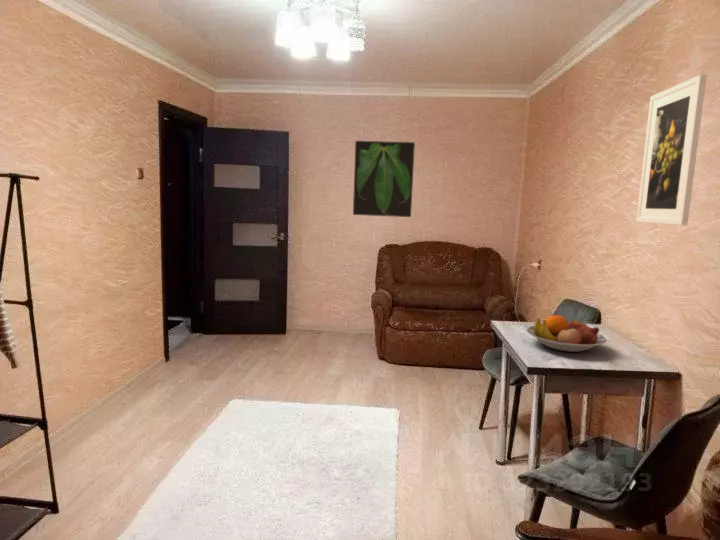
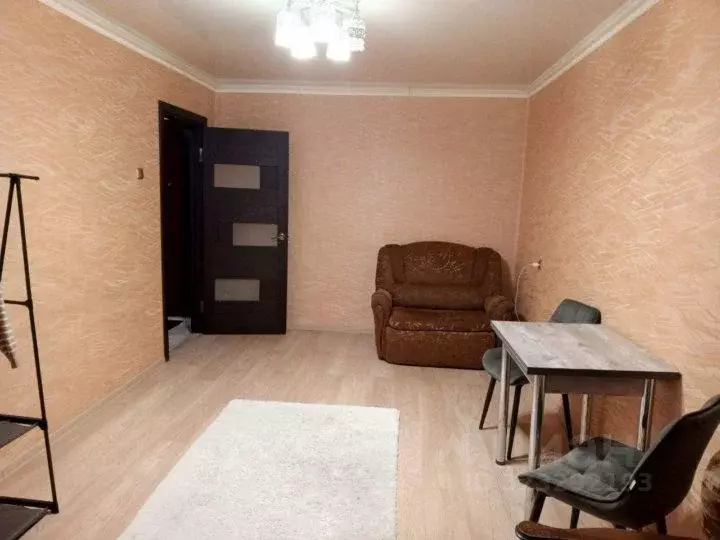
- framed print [352,140,416,218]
- fruit bowl [526,314,608,353]
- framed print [635,74,707,227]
